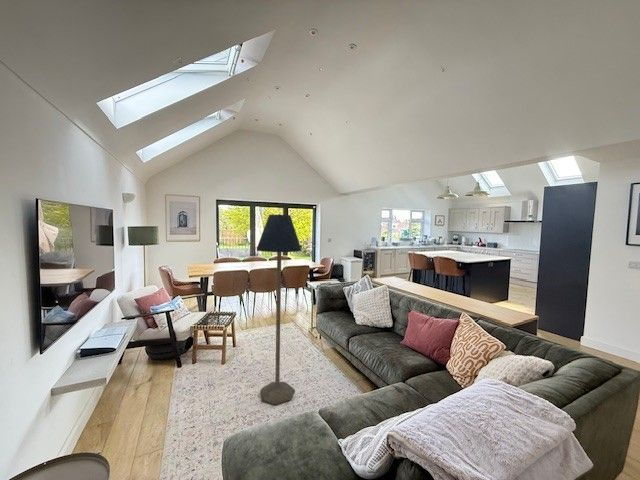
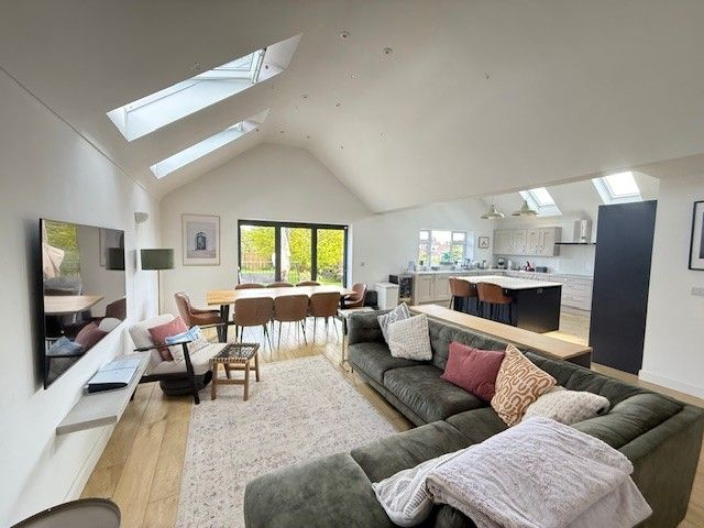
- floor lamp [256,213,302,406]
